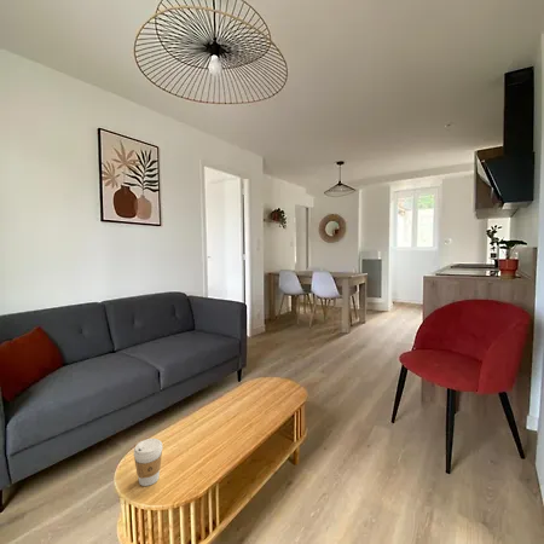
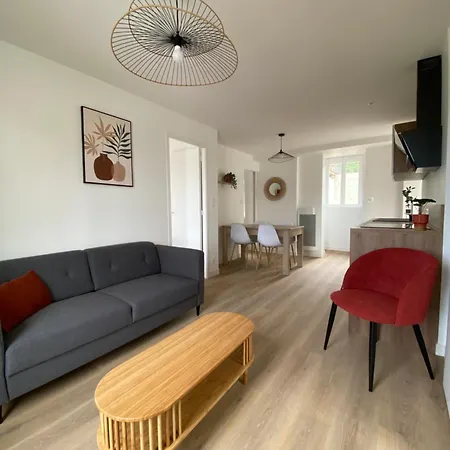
- coffee cup [133,438,163,487]
